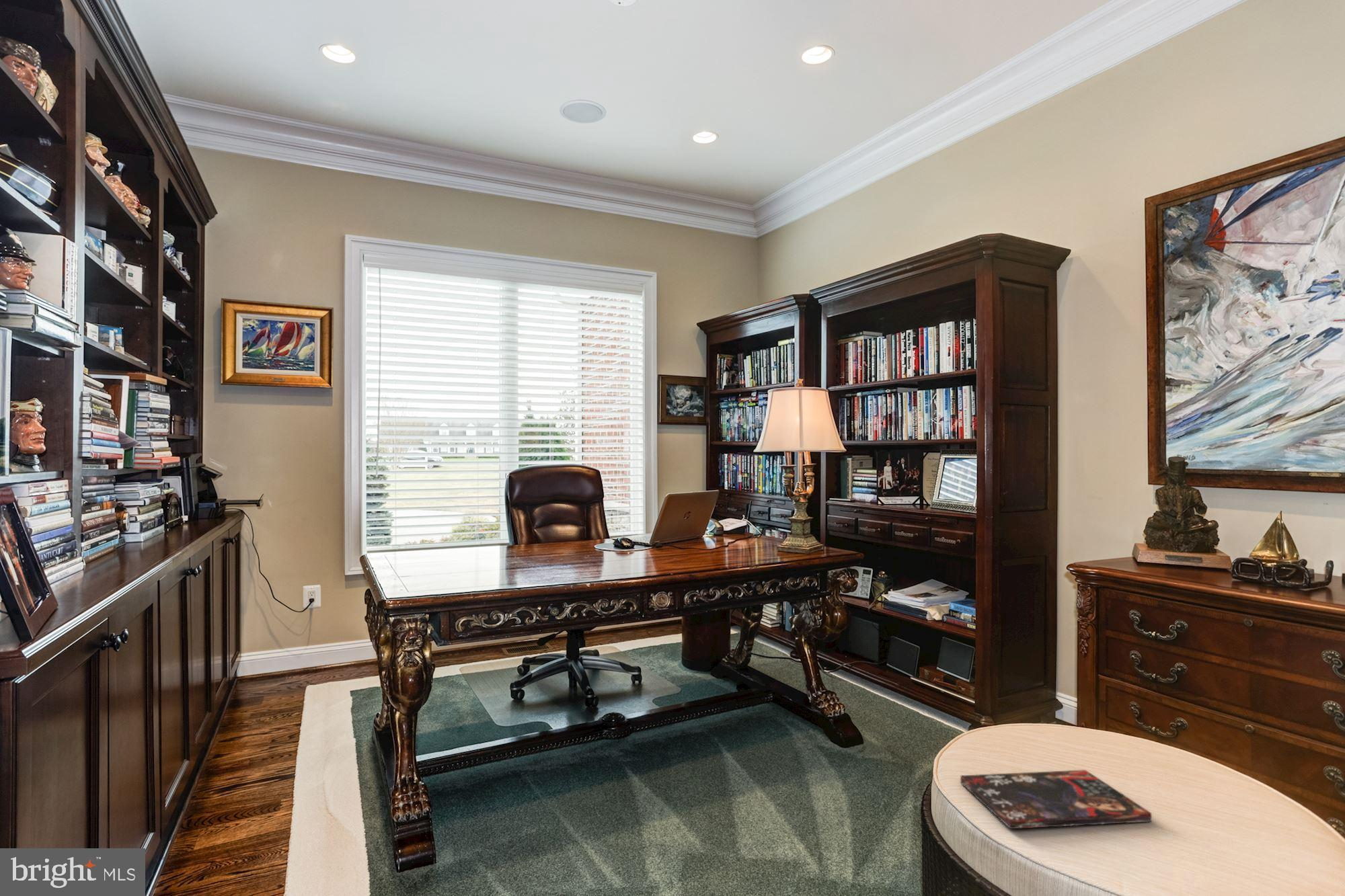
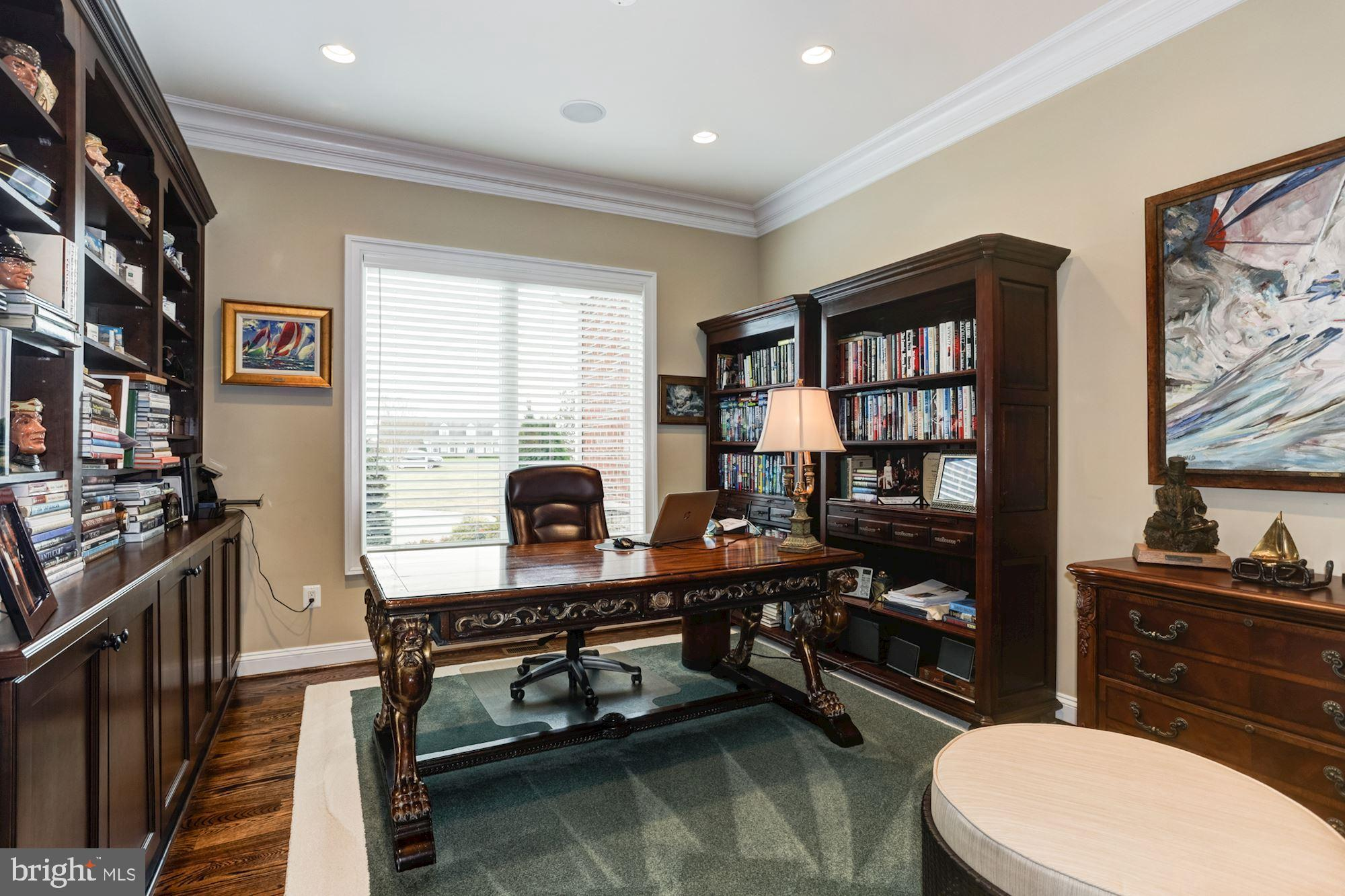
- book [960,769,1152,829]
